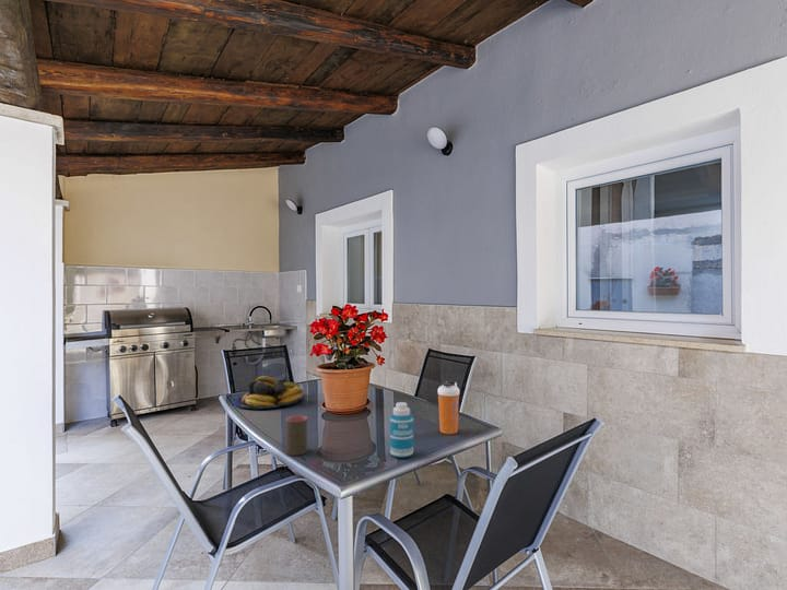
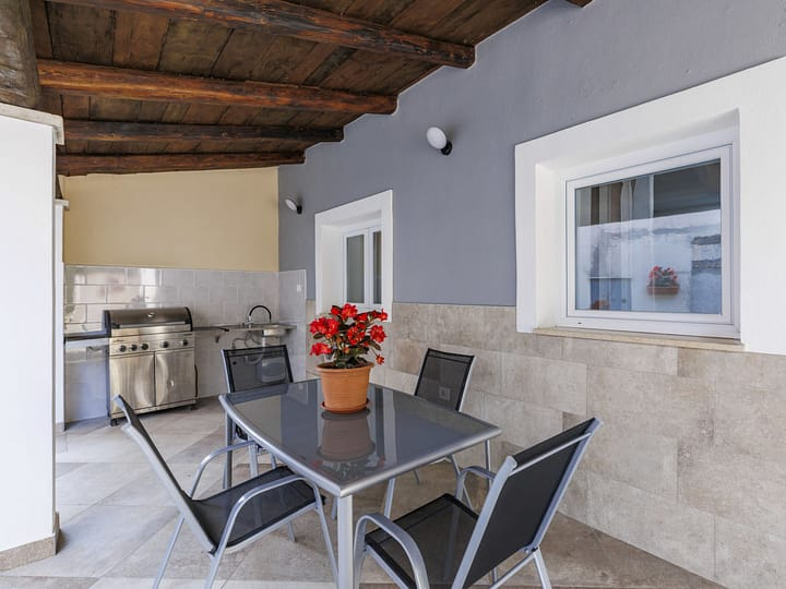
- bottle [389,401,414,459]
- cup [285,414,308,457]
- fruit bowl [233,375,304,410]
- shaker bottle [437,380,460,435]
